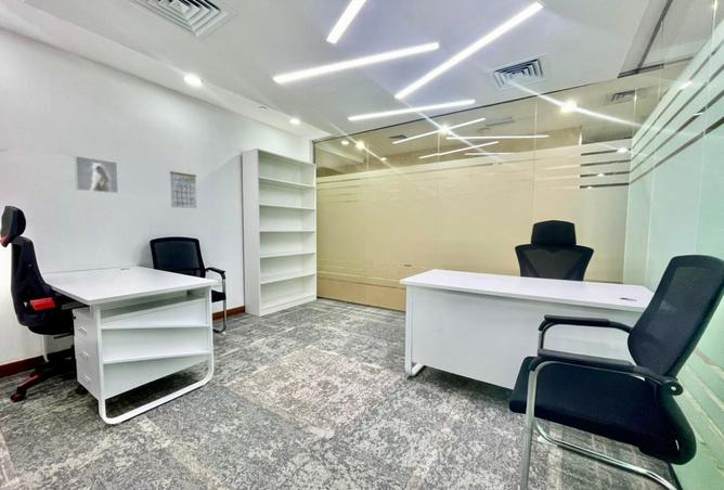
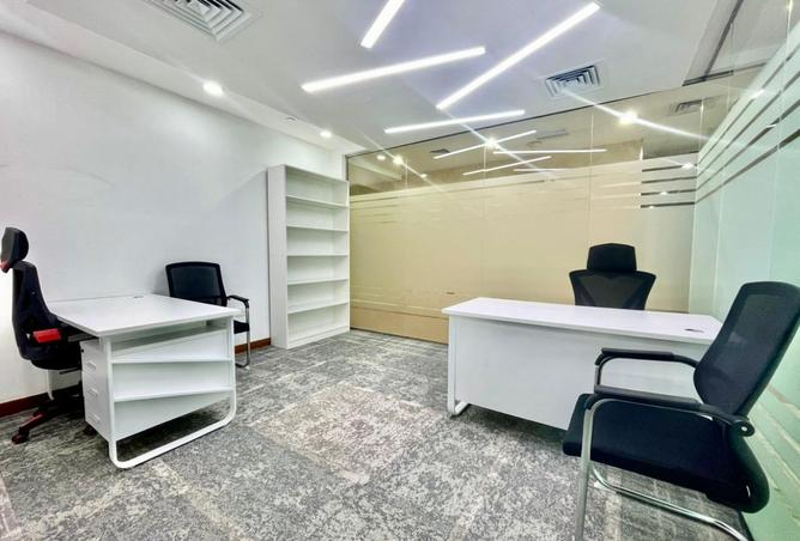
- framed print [74,155,119,194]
- calendar [169,167,197,209]
